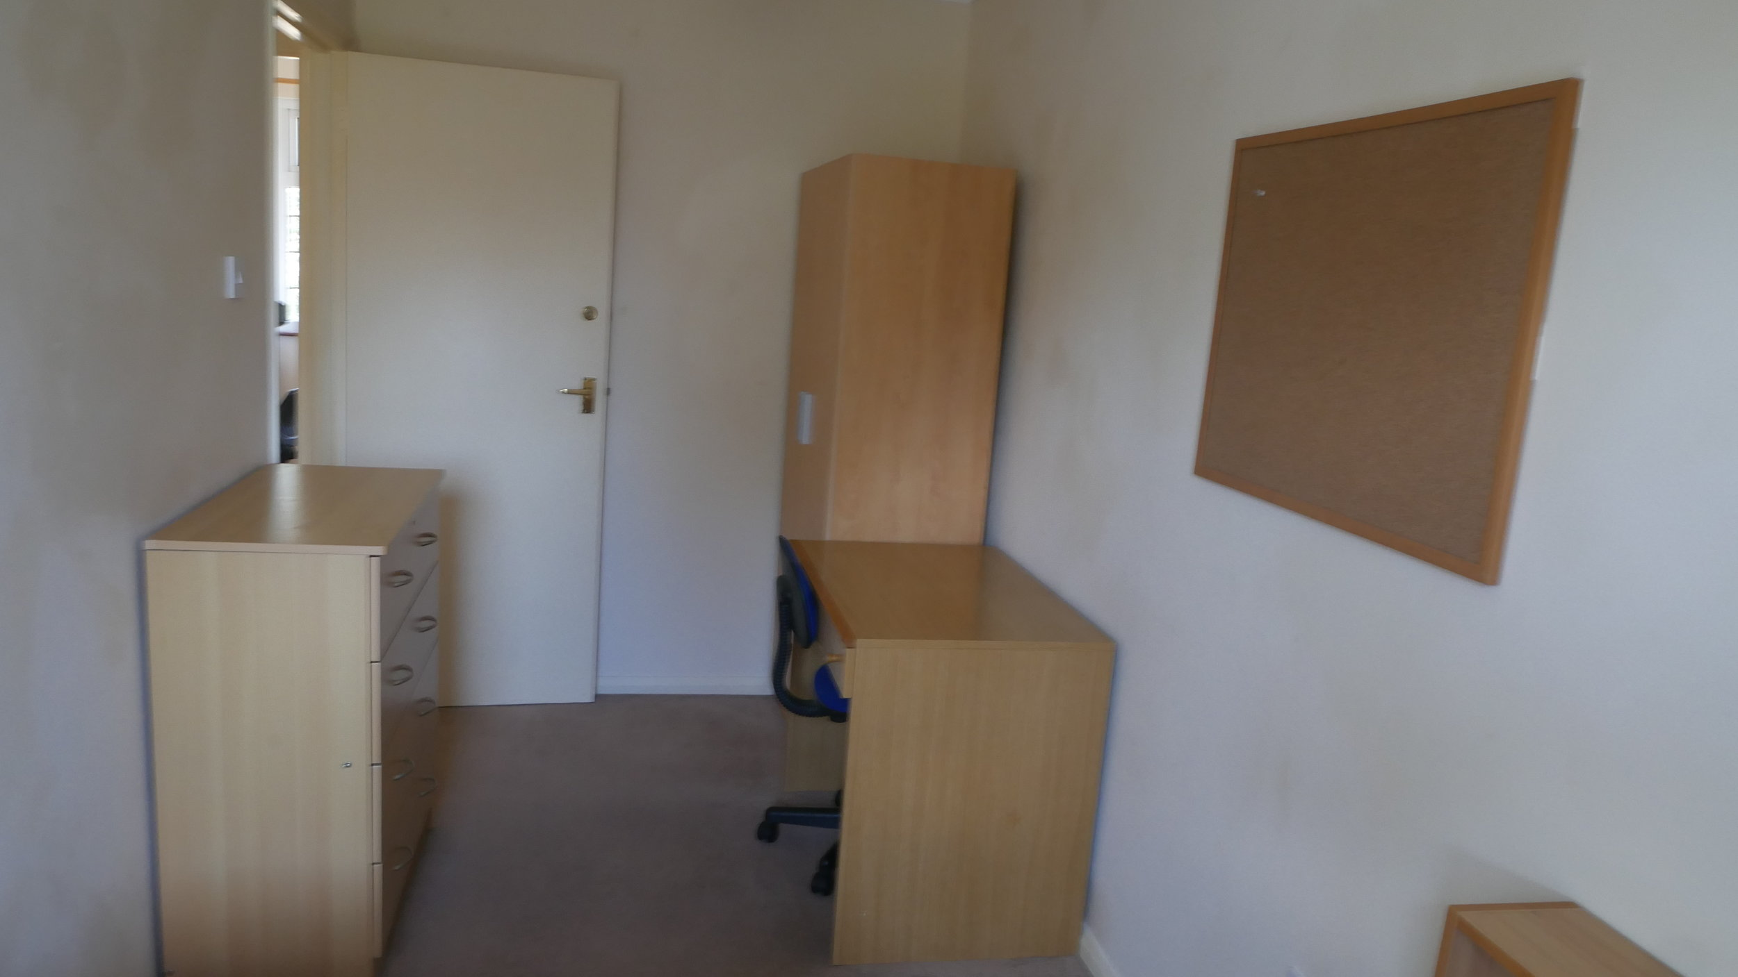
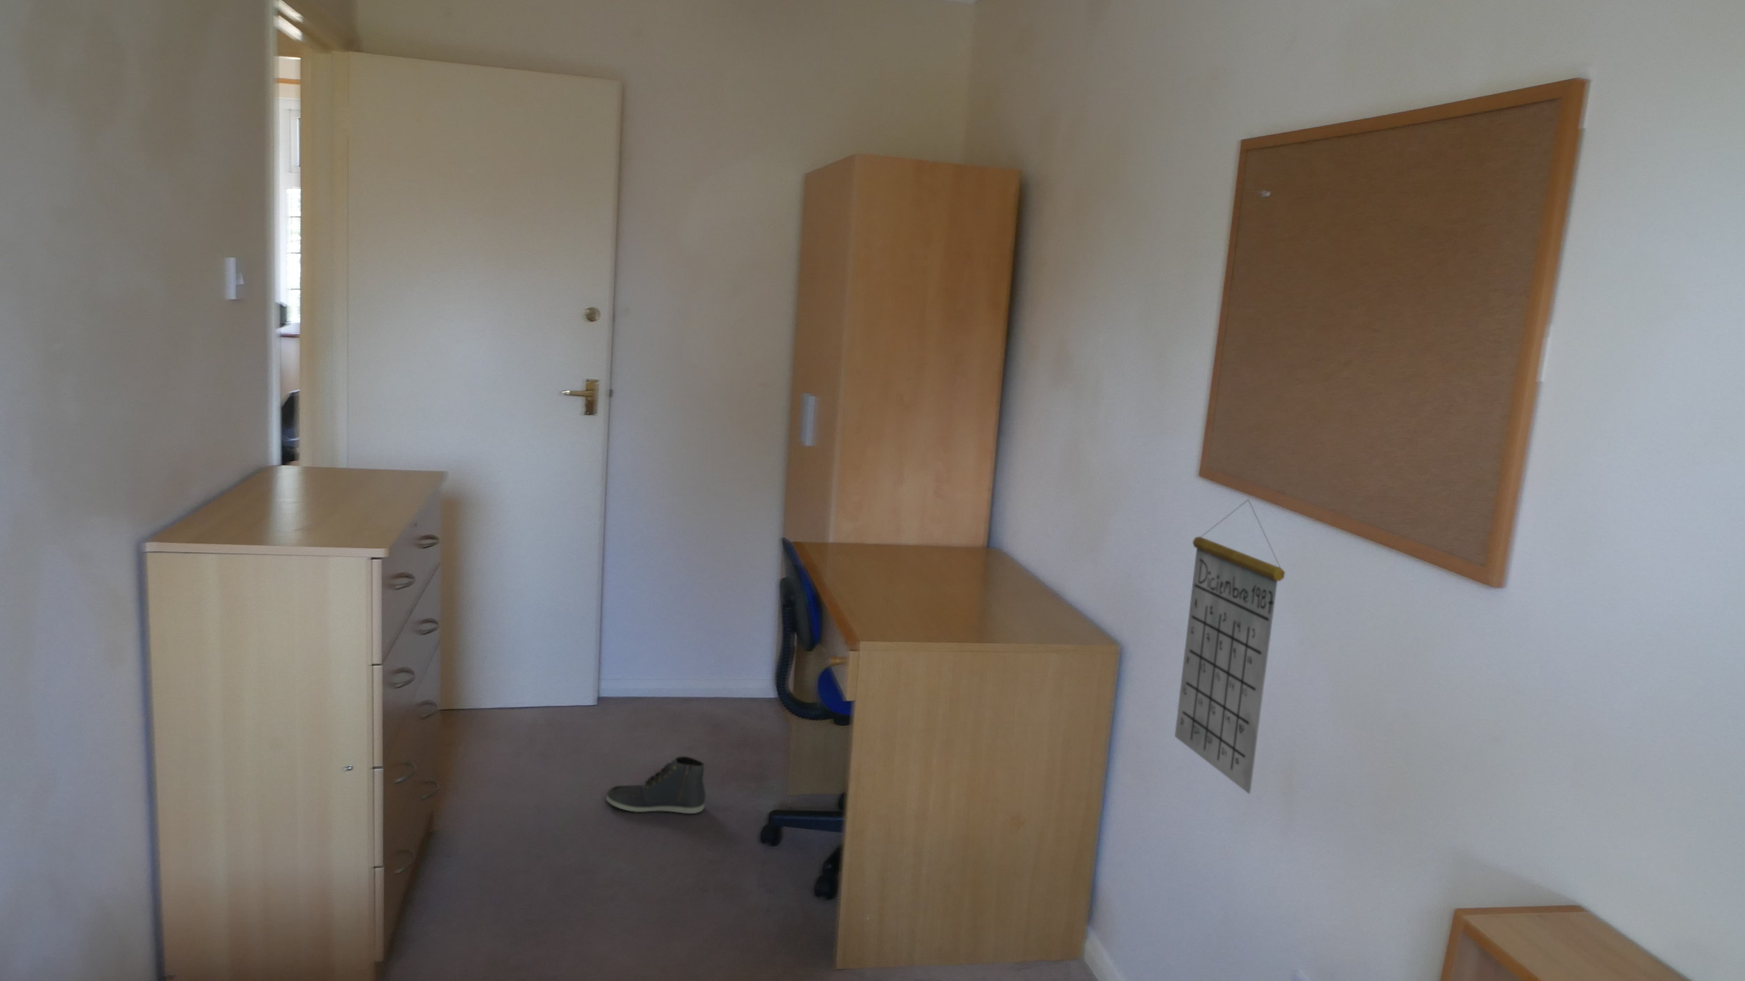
+ sneaker [605,756,706,815]
+ calendar [1175,498,1286,795]
